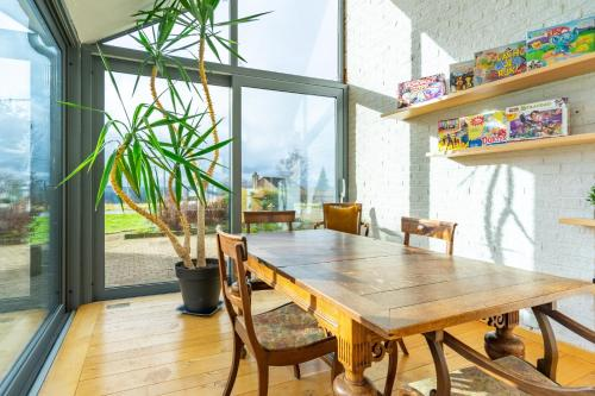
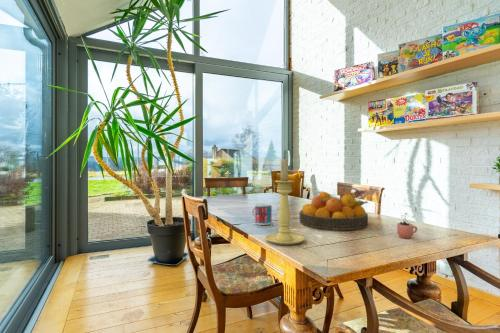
+ fruit bowl [298,191,369,231]
+ candle holder [264,156,306,246]
+ mug [251,203,273,226]
+ cocoa [396,212,418,239]
